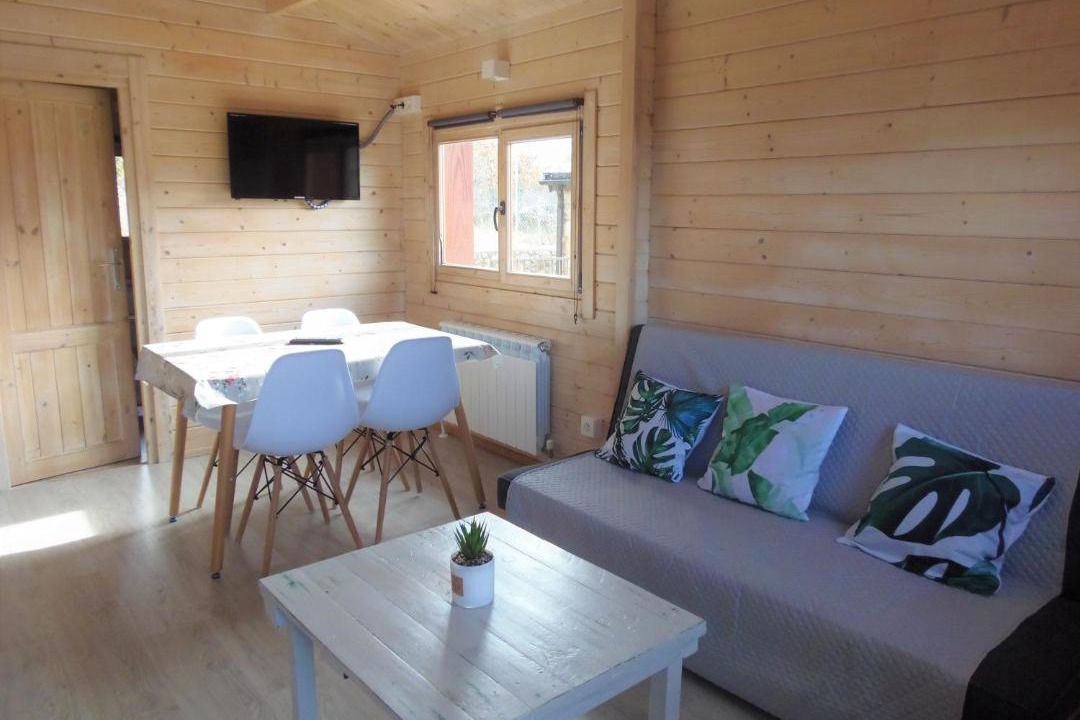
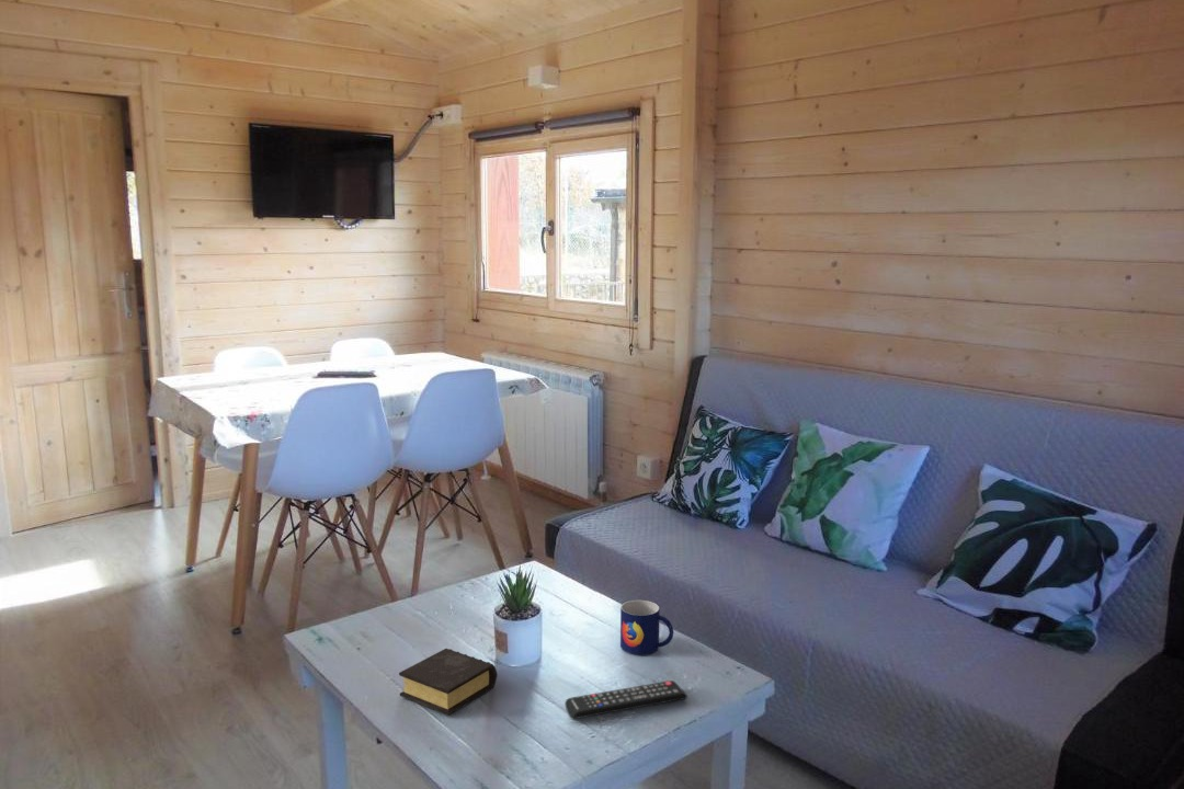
+ remote control [563,679,688,720]
+ book [398,648,499,717]
+ mug [619,599,674,656]
